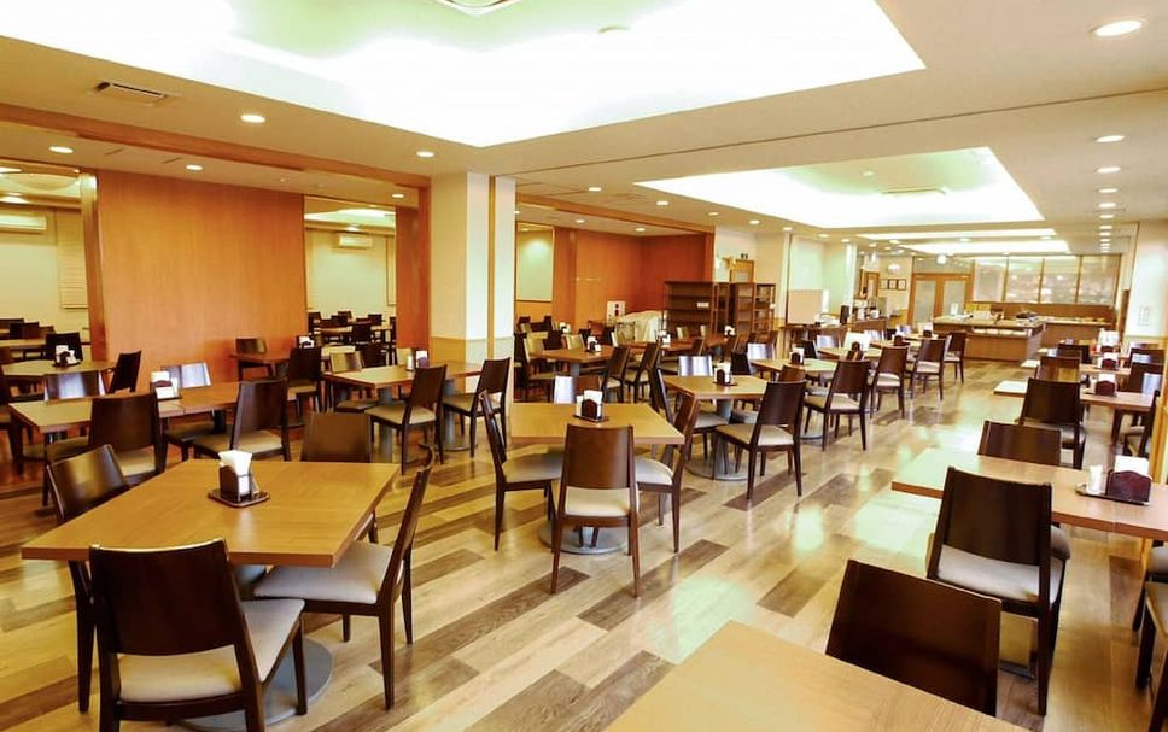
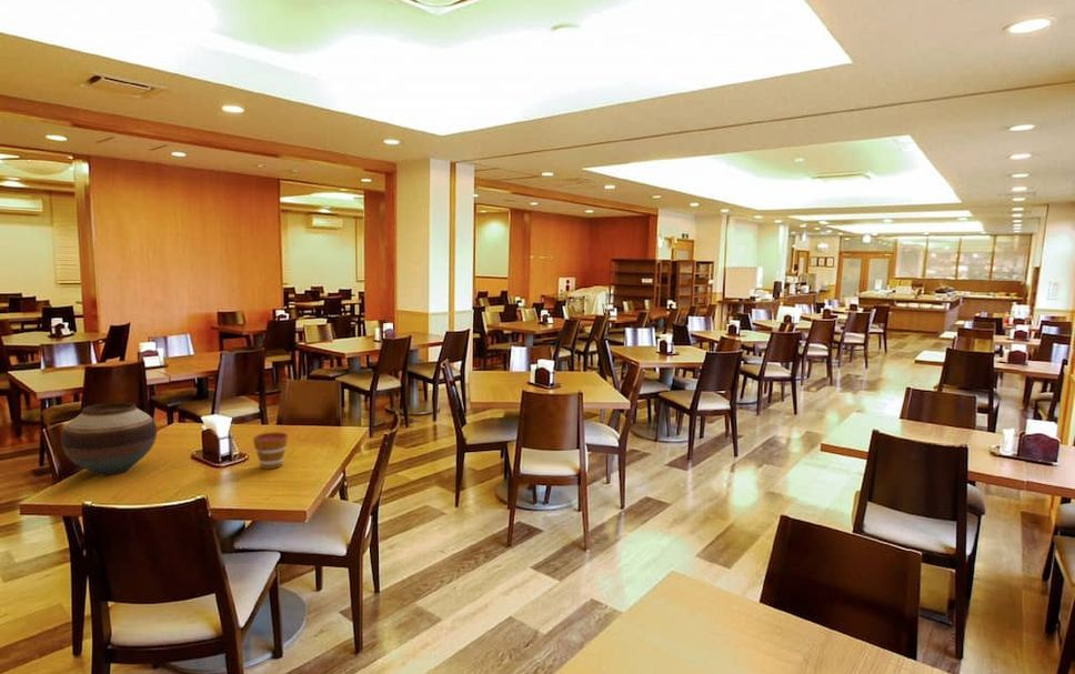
+ cup [252,431,289,470]
+ vase [60,401,158,476]
